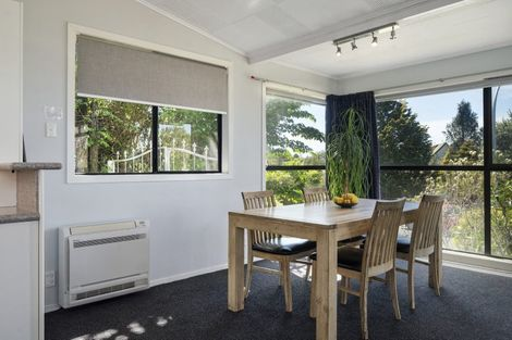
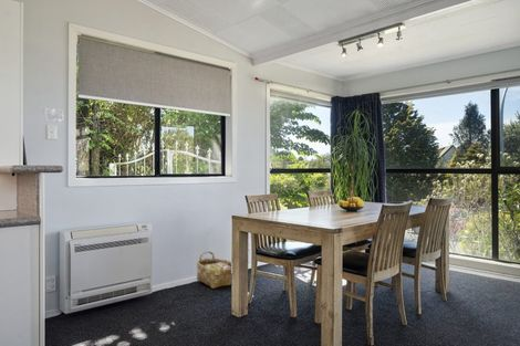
+ woven basket [196,250,232,290]
